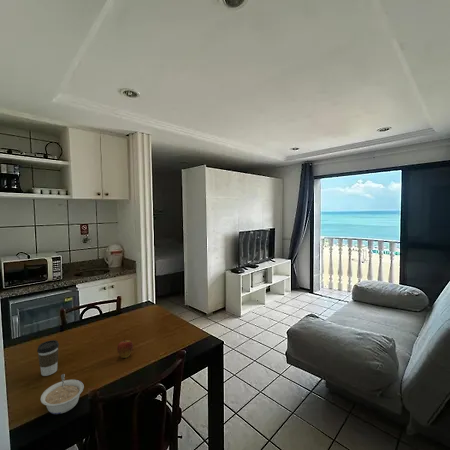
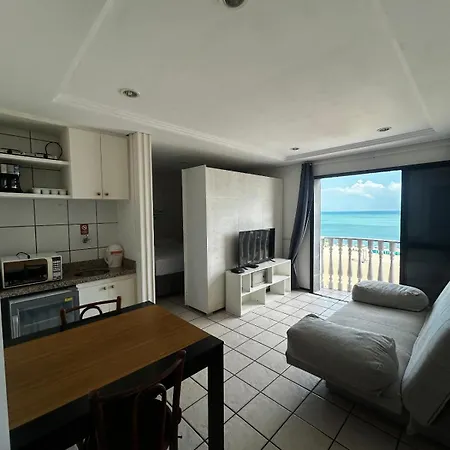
- fruit [116,339,134,359]
- legume [40,373,85,415]
- coffee cup [36,339,60,377]
